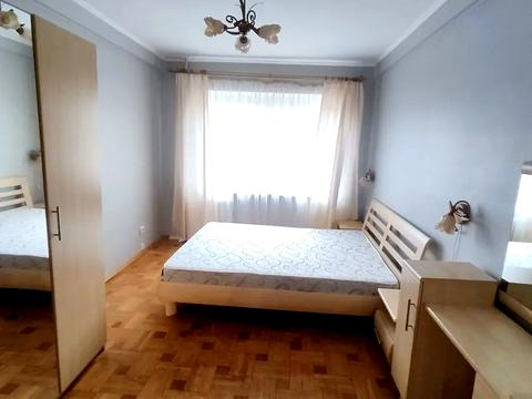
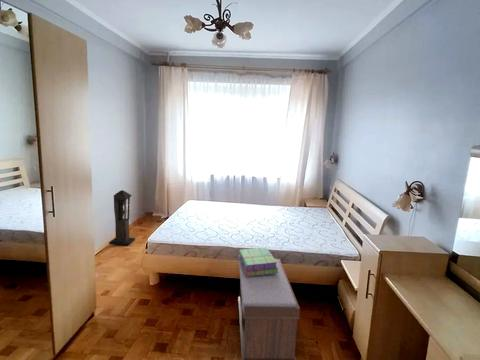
+ bench [237,258,301,360]
+ stack of books [237,247,279,277]
+ lantern [108,189,136,246]
